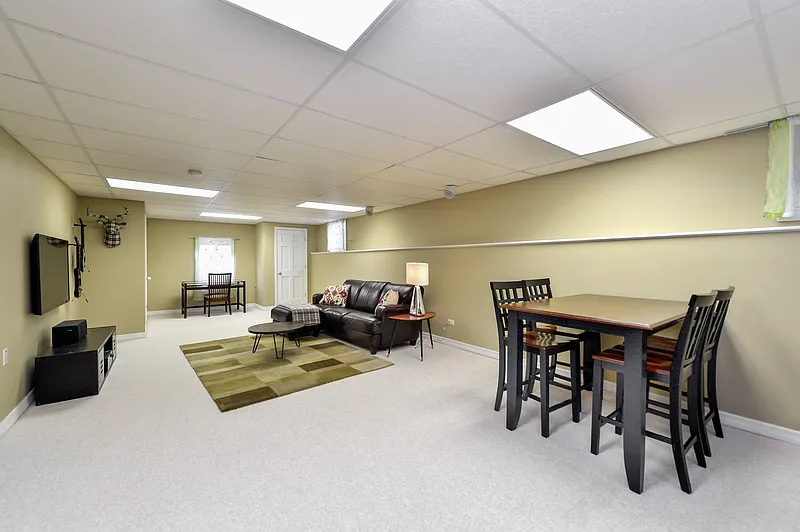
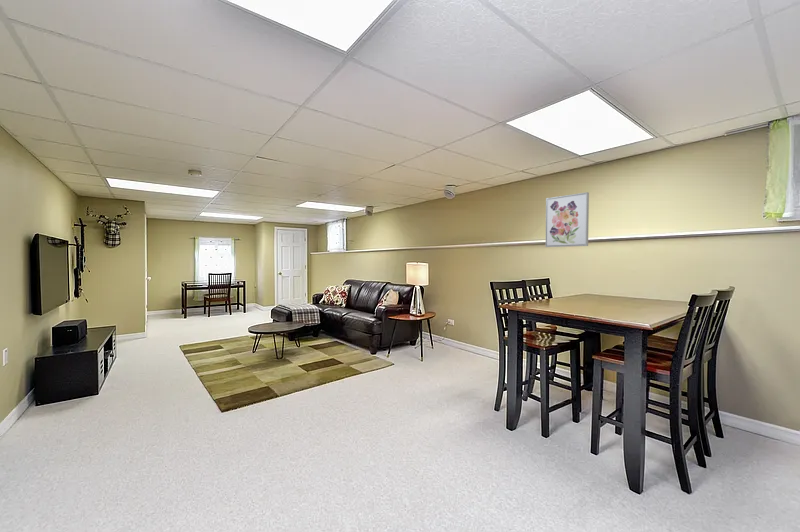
+ wall art [544,191,590,248]
